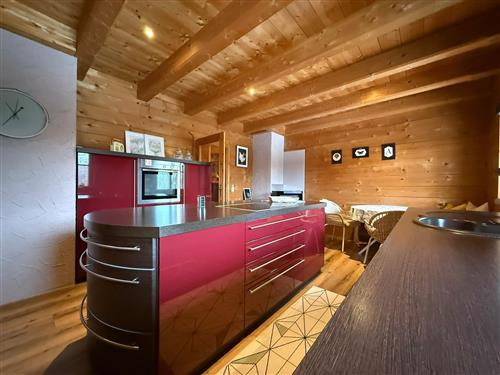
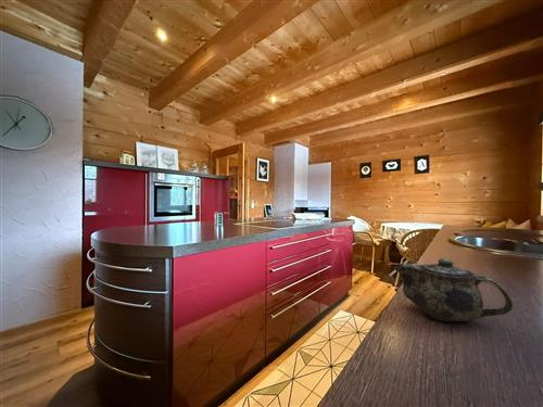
+ chinaware [393,257,514,322]
